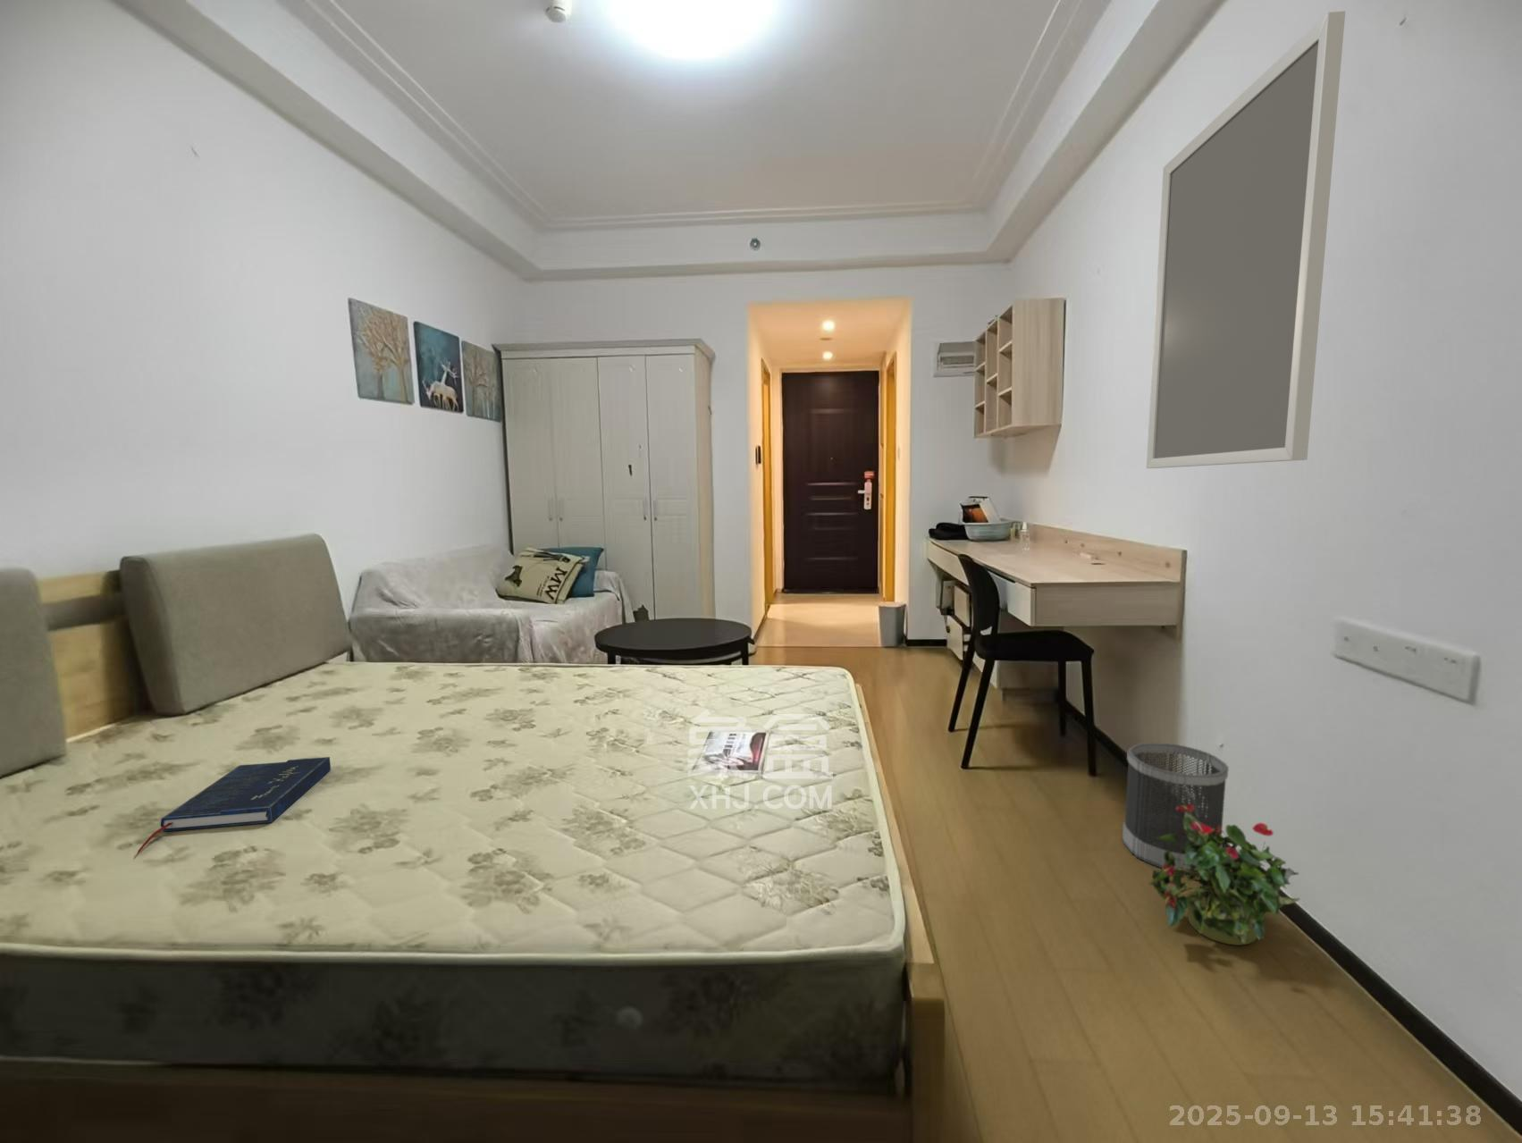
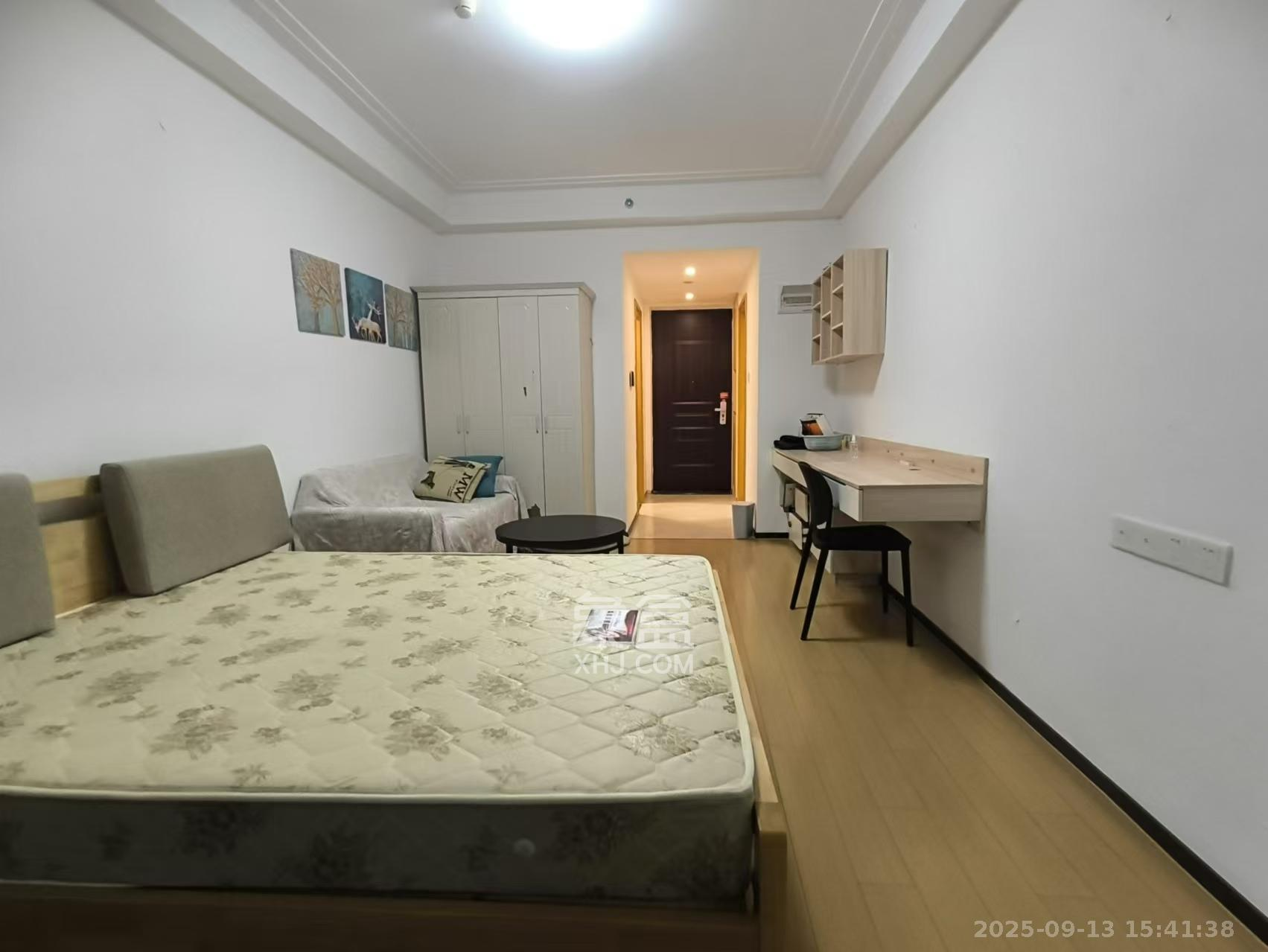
- wastebasket [1121,742,1230,874]
- book [137,756,331,855]
- potted plant [1148,804,1300,946]
- home mirror [1146,10,1346,469]
